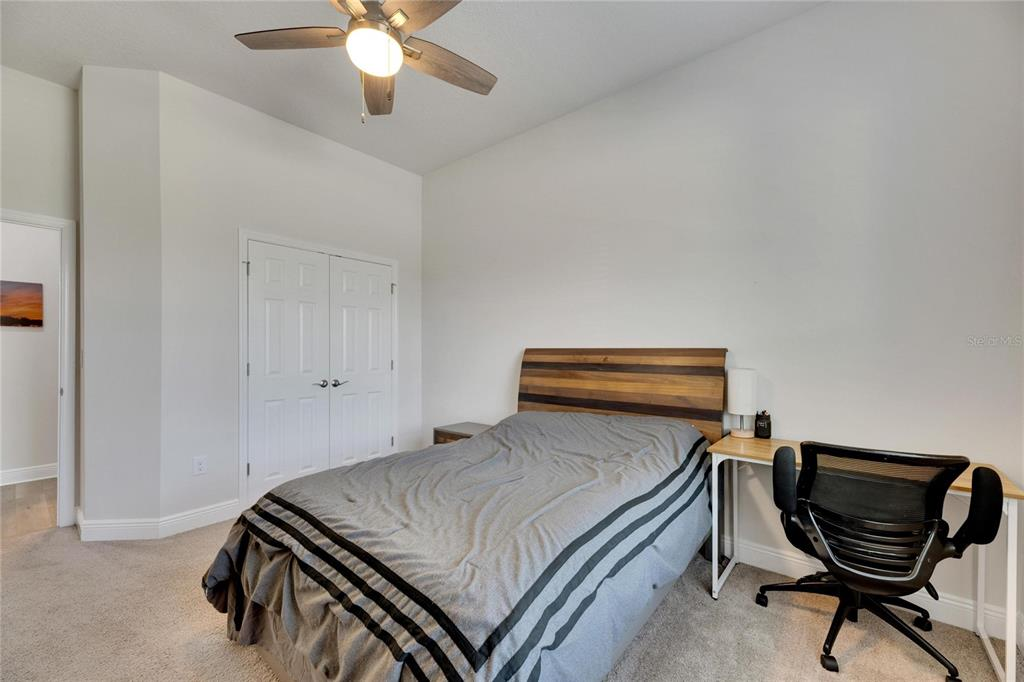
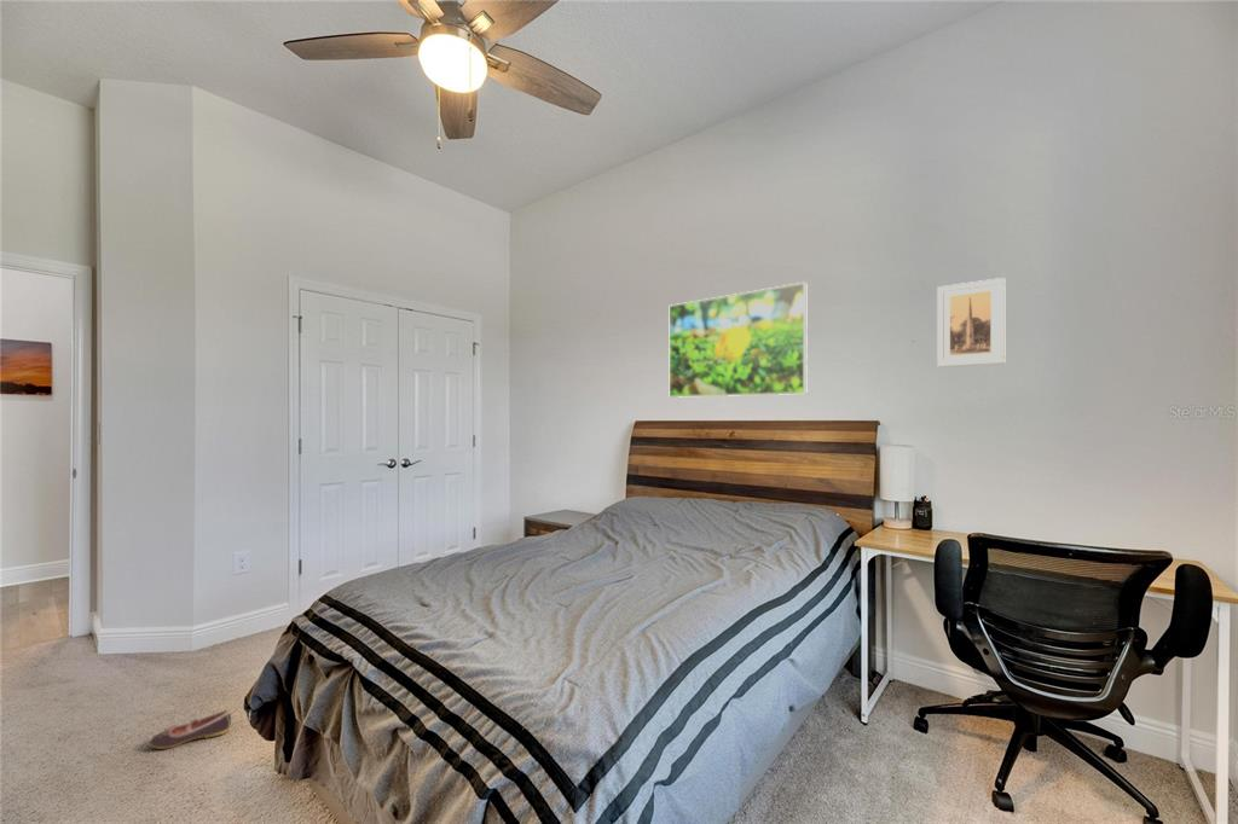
+ shoe [149,709,232,750]
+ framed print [669,282,808,399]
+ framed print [936,277,1006,369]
